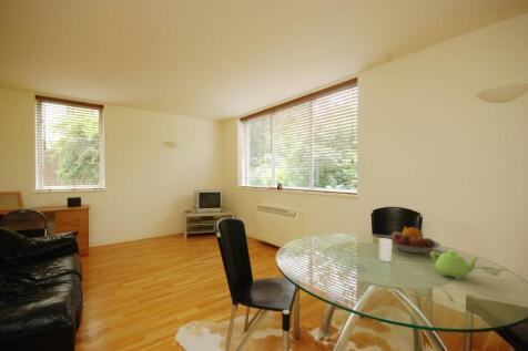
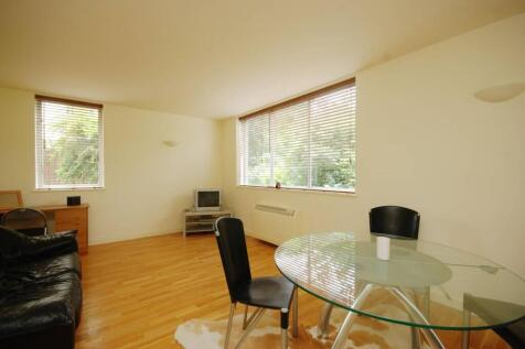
- fruit bowl [384,225,441,254]
- teapot [429,250,480,281]
